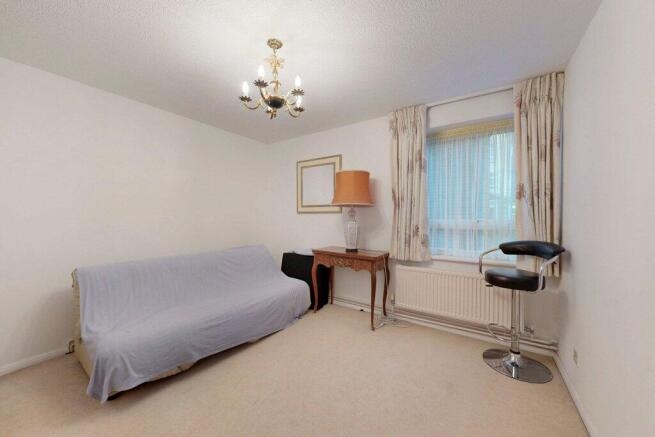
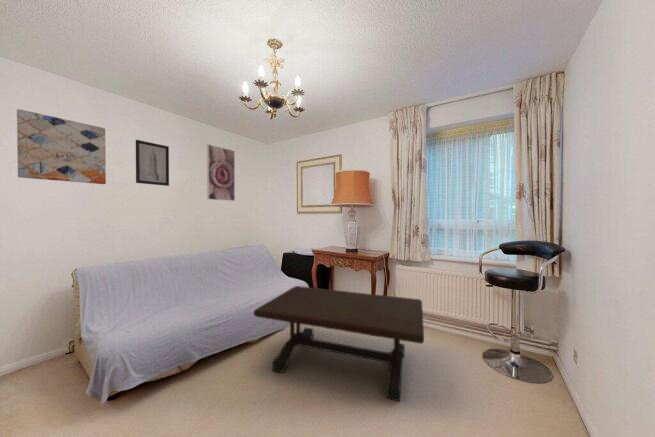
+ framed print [206,143,236,202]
+ coffee table [253,285,425,402]
+ wall art [16,108,107,185]
+ wall art [135,139,170,187]
